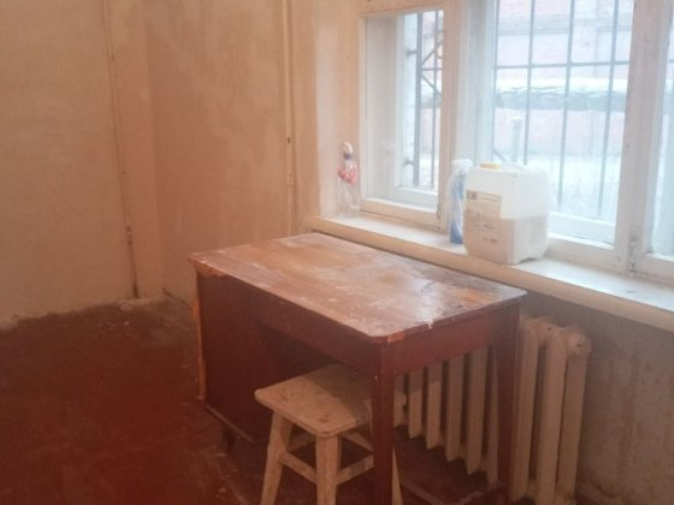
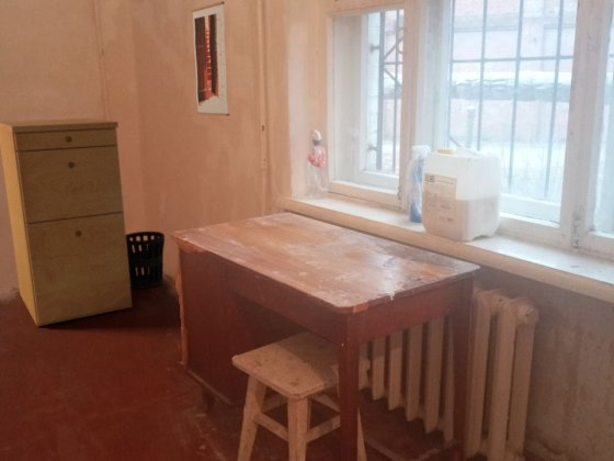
+ wall art [190,0,230,117]
+ wastebasket [126,231,166,290]
+ filing cabinet [0,117,133,327]
